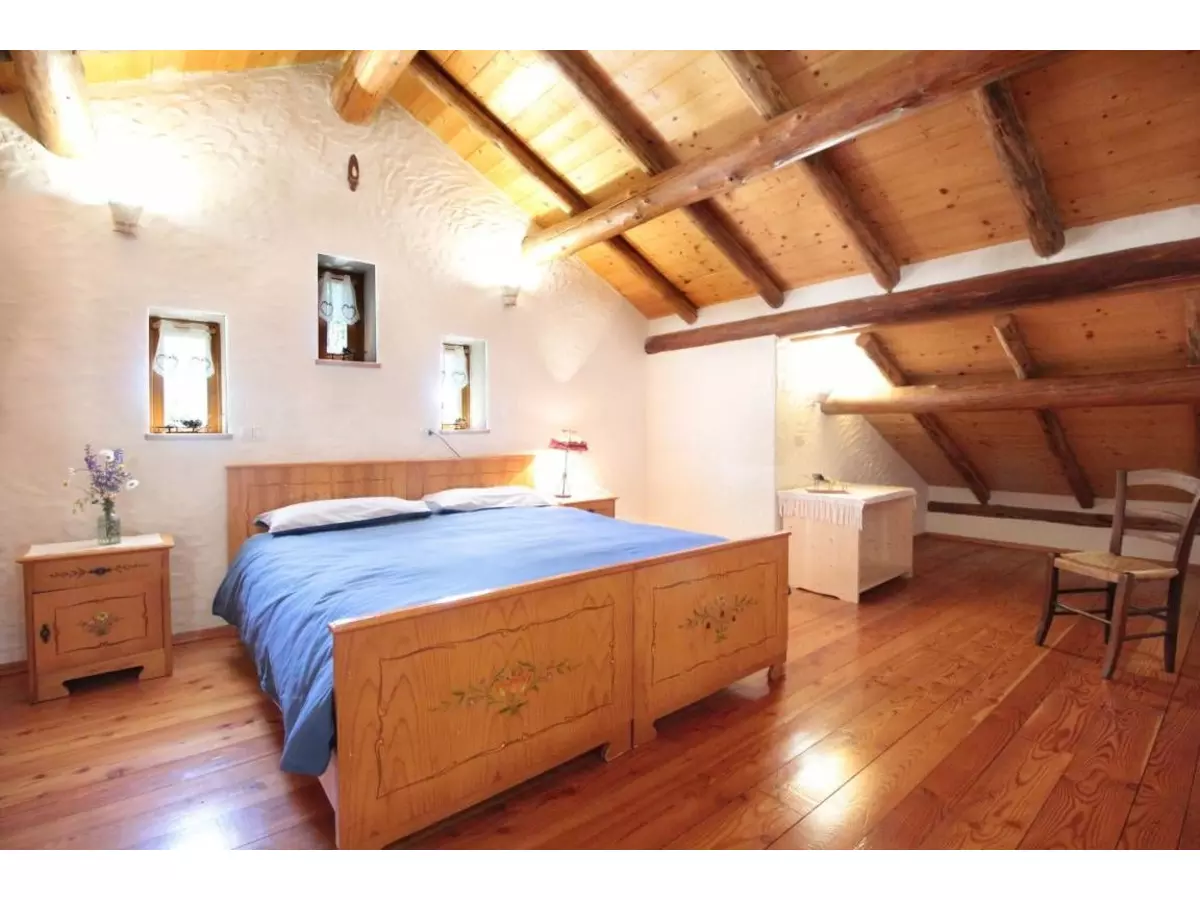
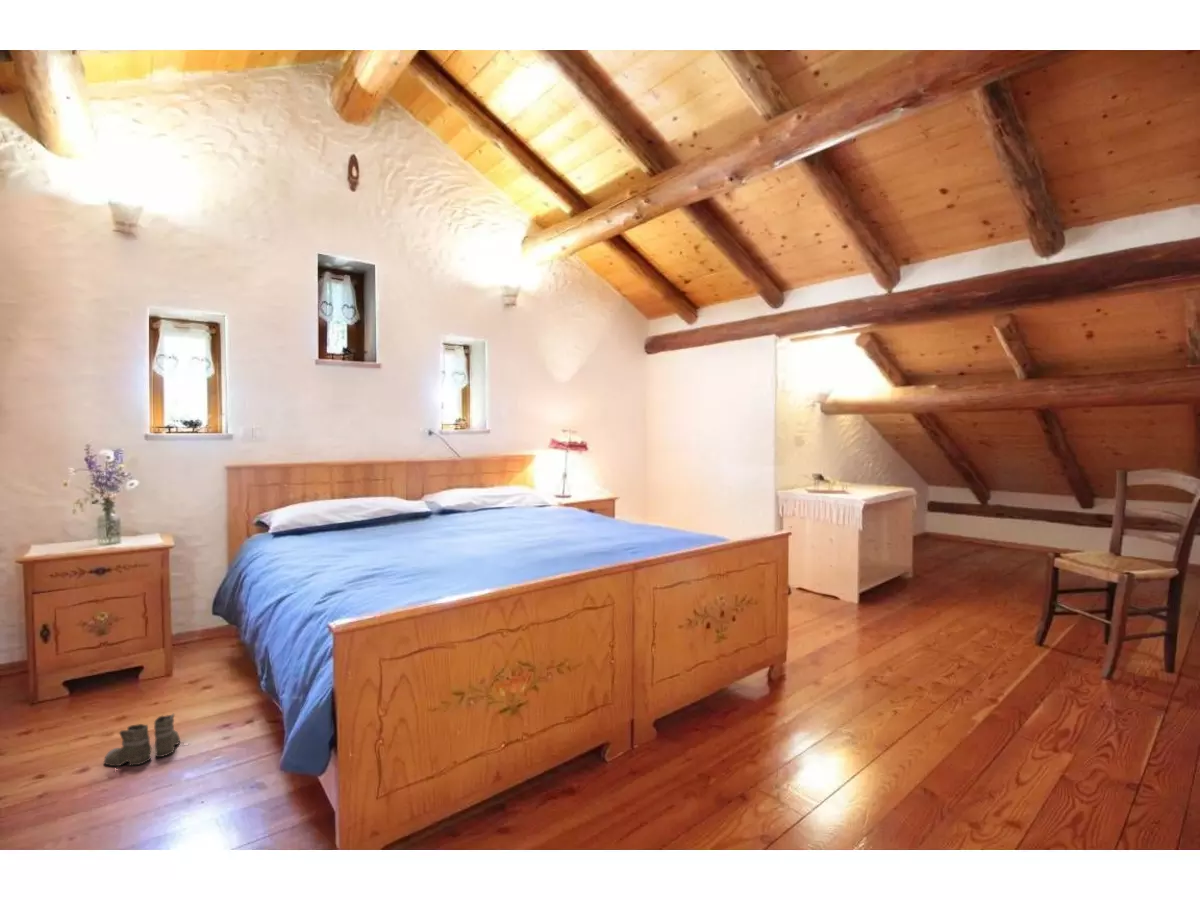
+ boots [103,713,192,774]
